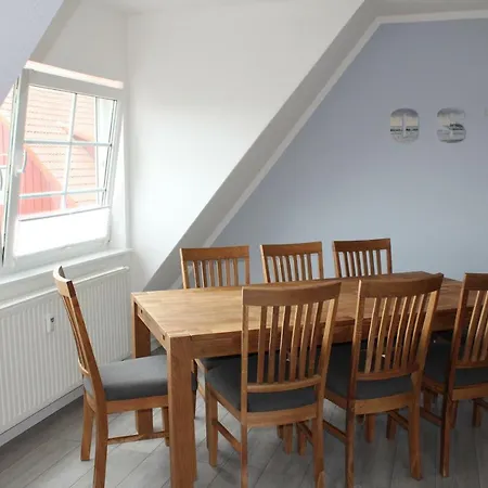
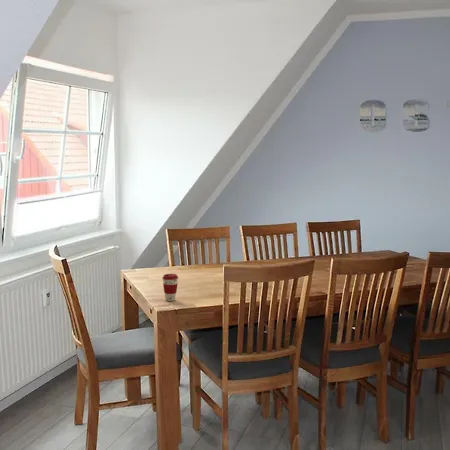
+ coffee cup [162,273,179,302]
